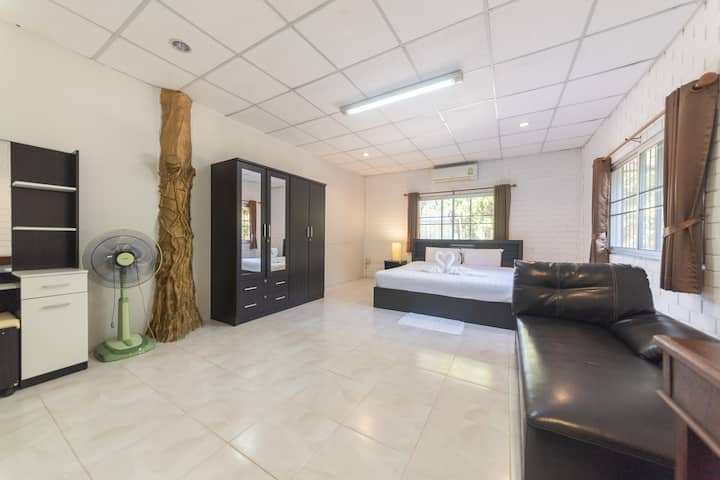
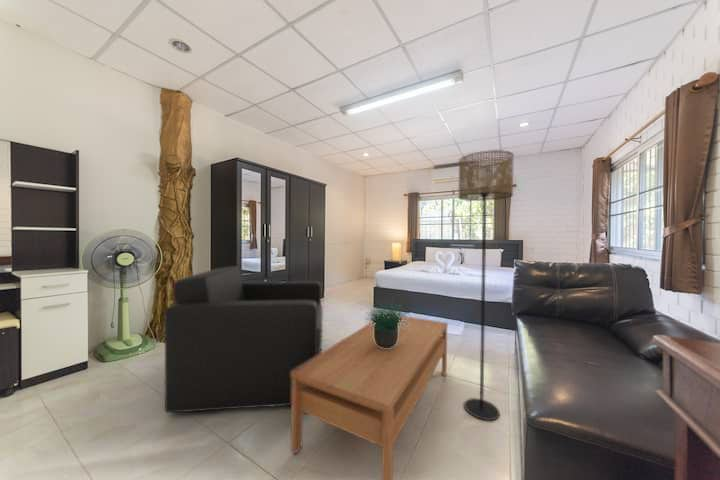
+ floor lamp [457,149,515,421]
+ coffee table [290,312,449,480]
+ armchair [164,265,323,414]
+ potted plant [360,293,410,348]
